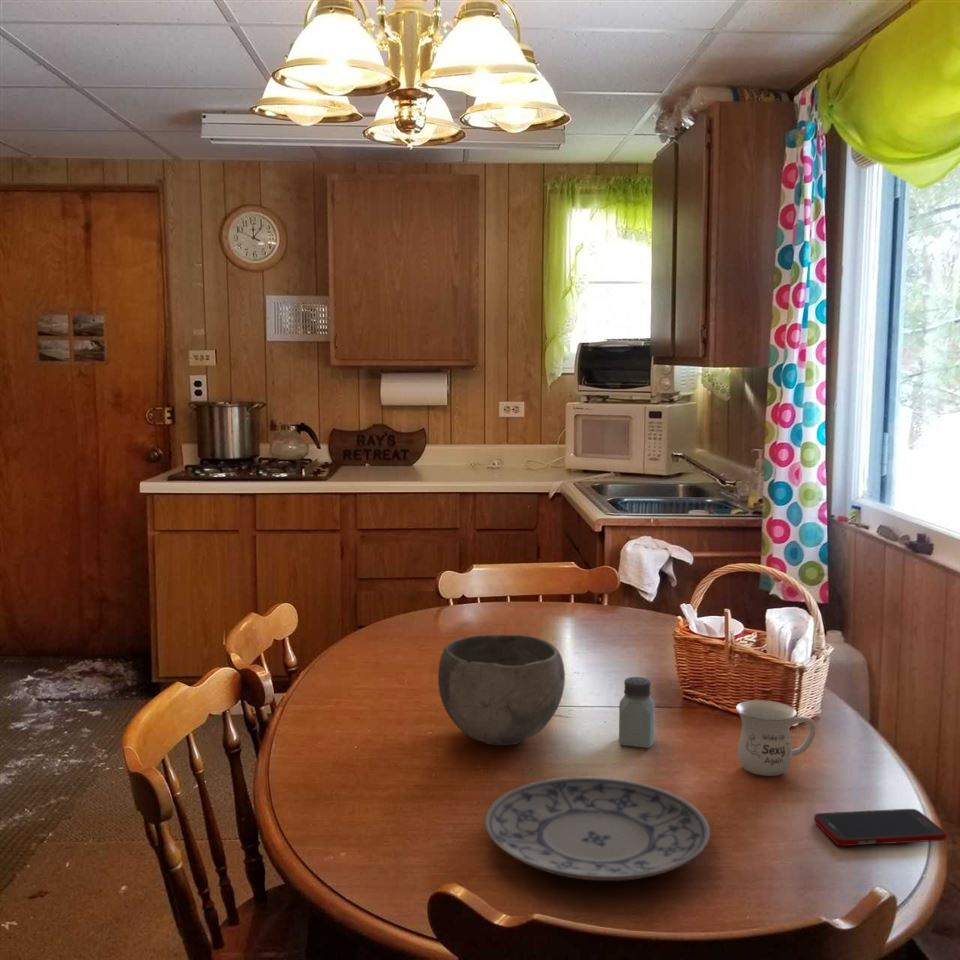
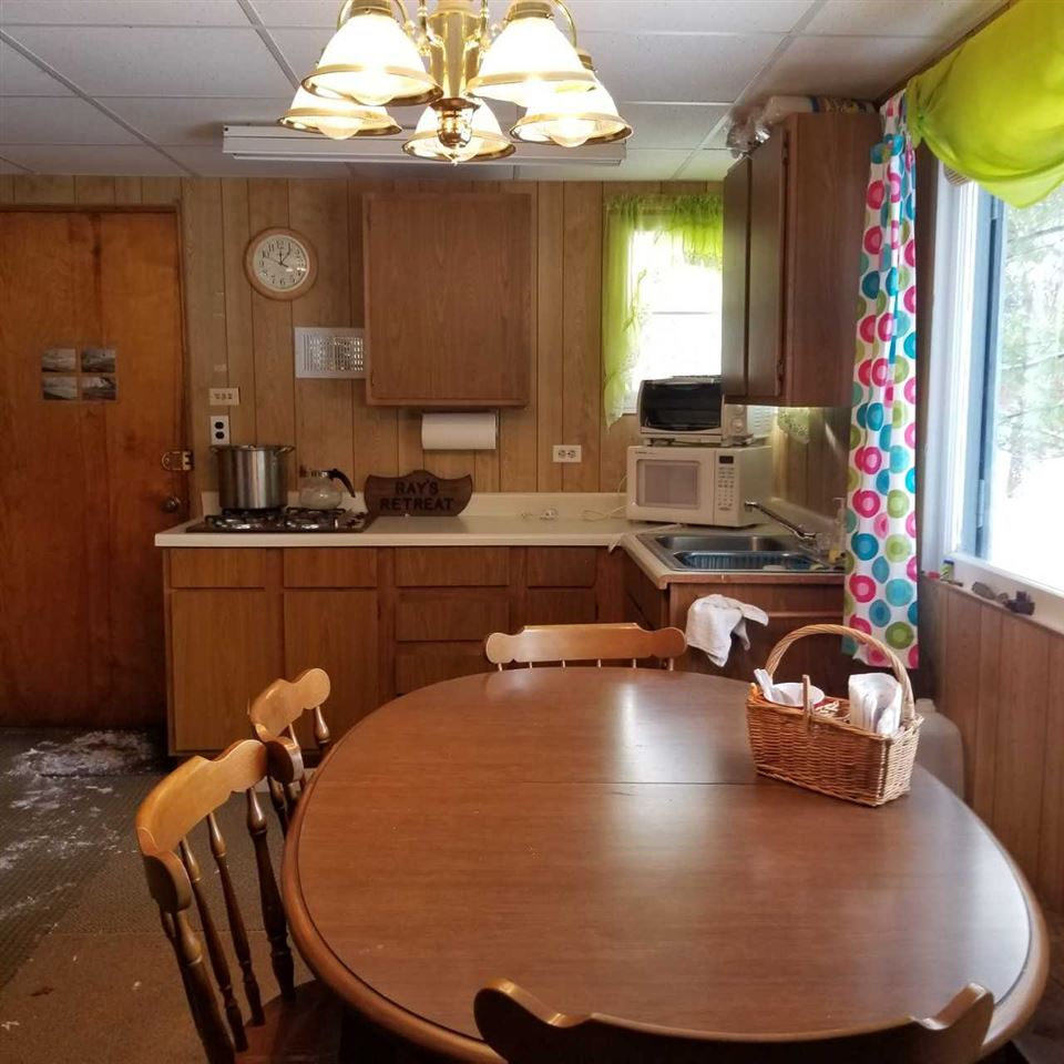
- mug [735,699,817,777]
- cell phone [813,808,947,847]
- plate [483,776,711,882]
- saltshaker [618,676,656,749]
- bowl [437,634,566,747]
